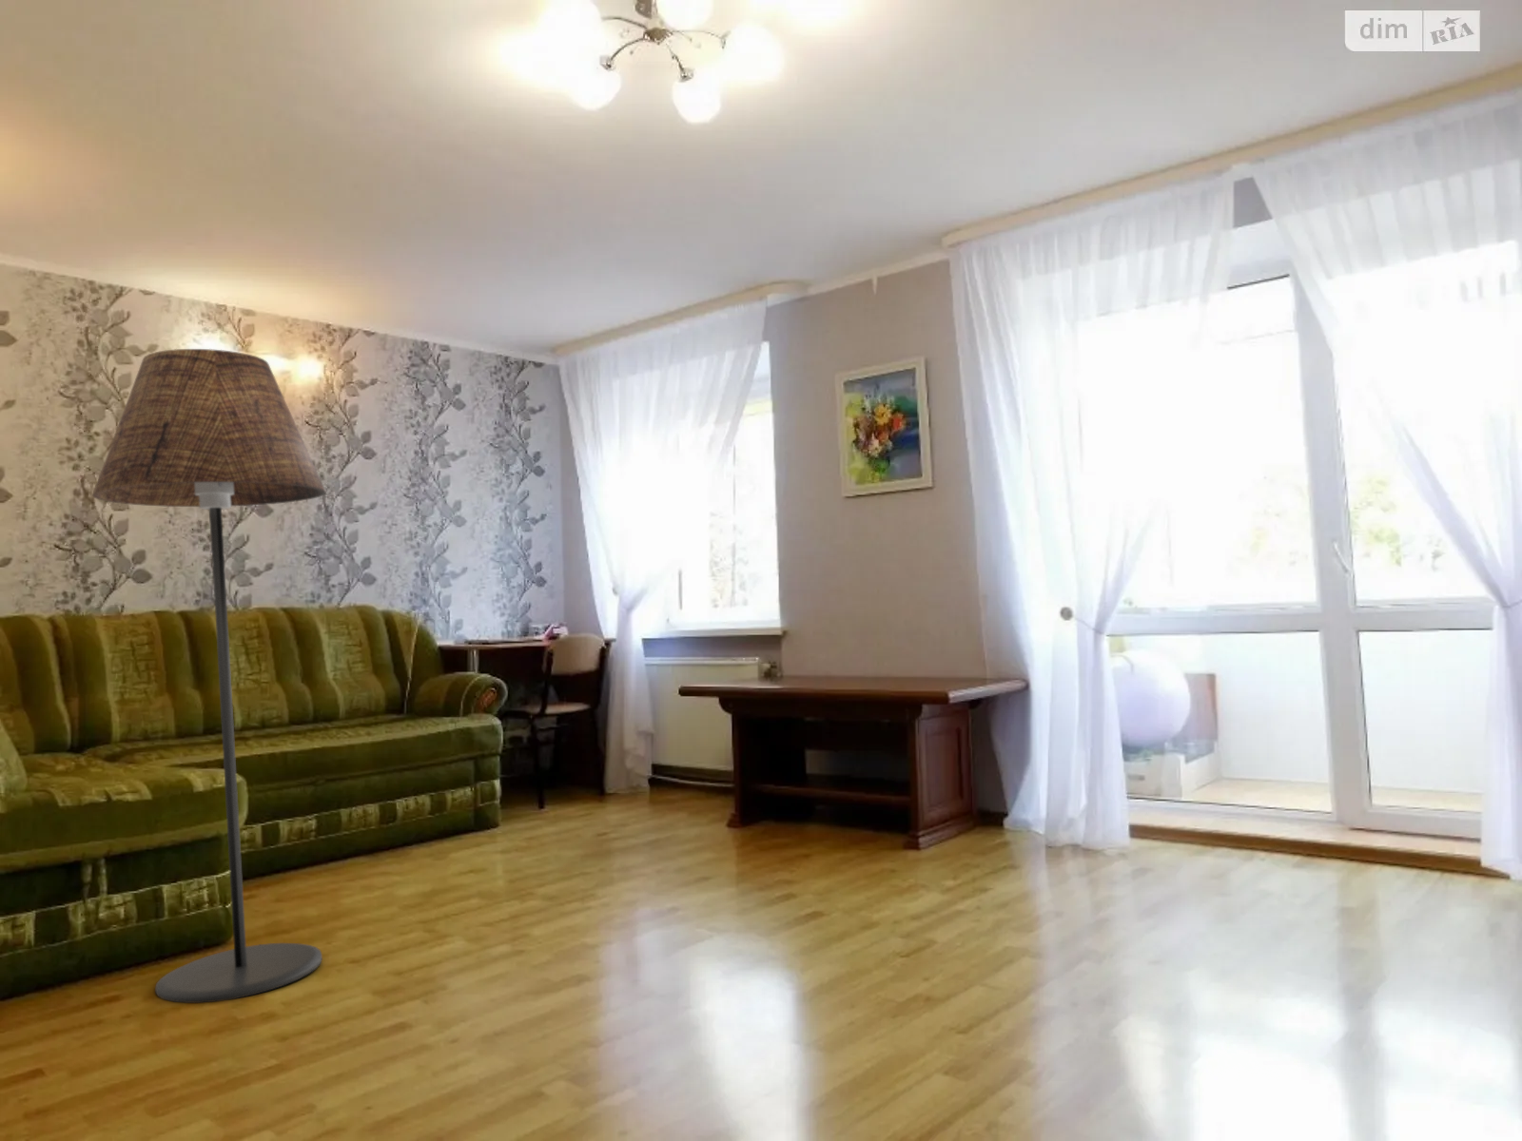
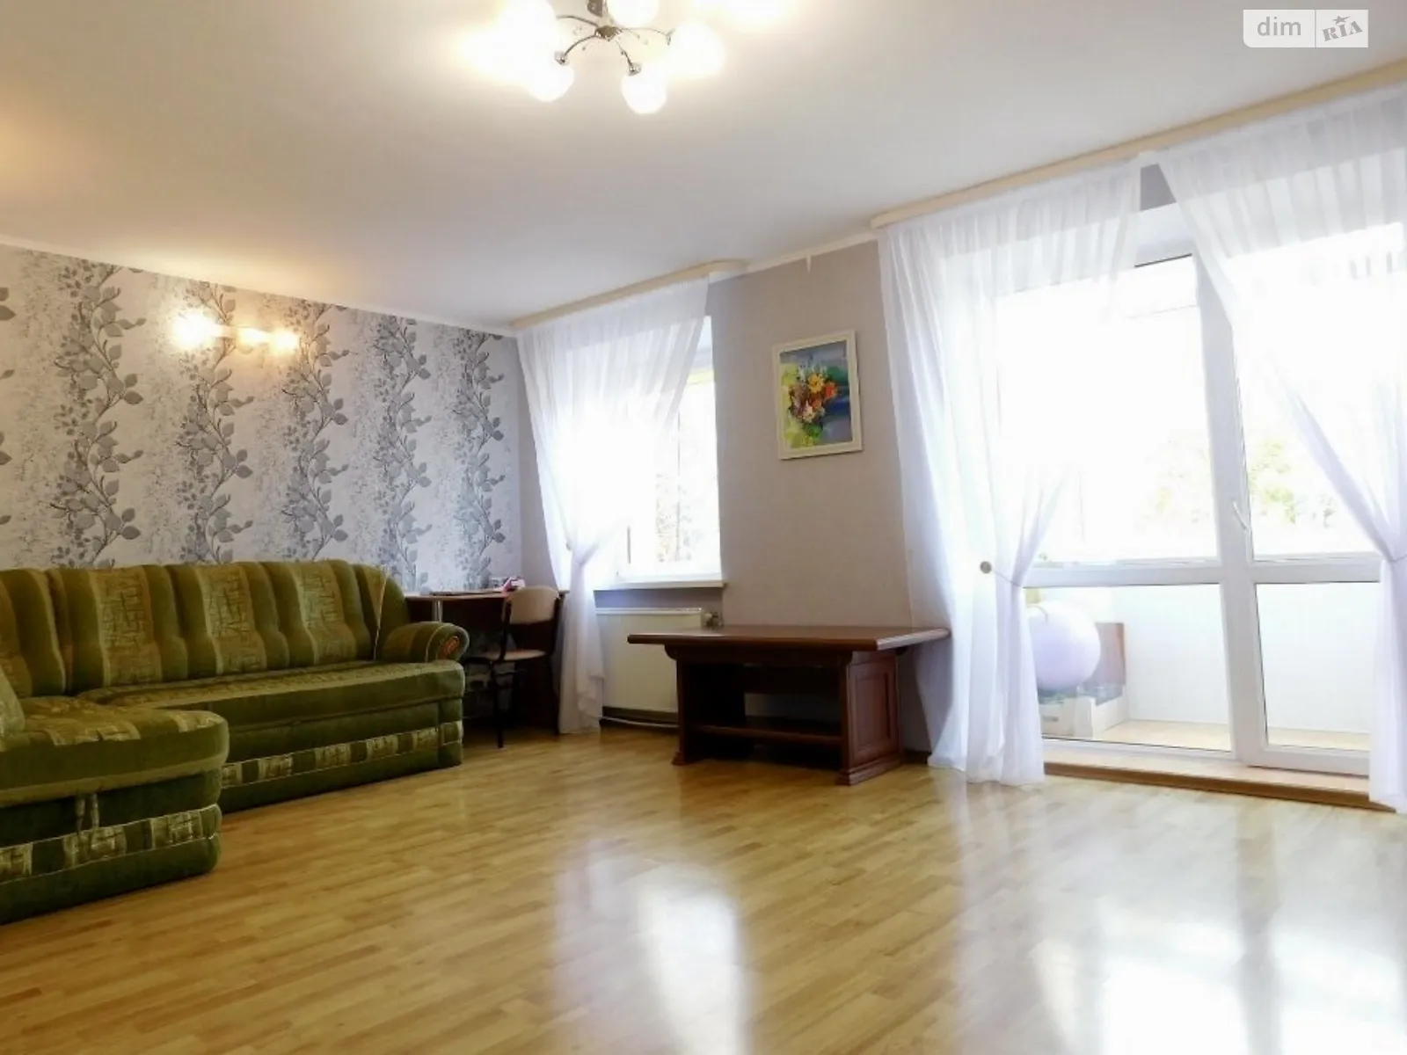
- floor lamp [91,348,327,1004]
